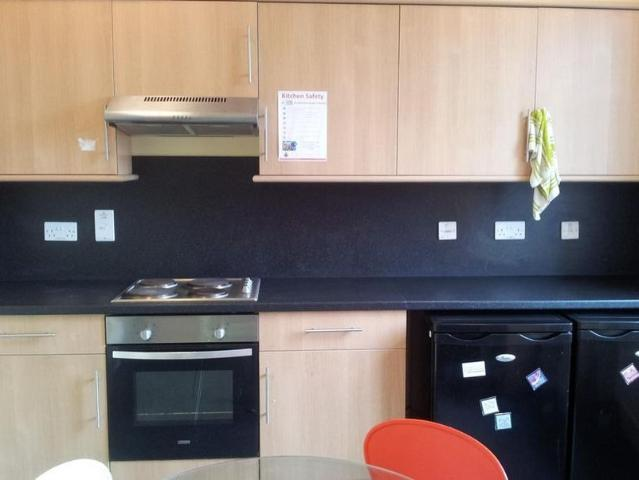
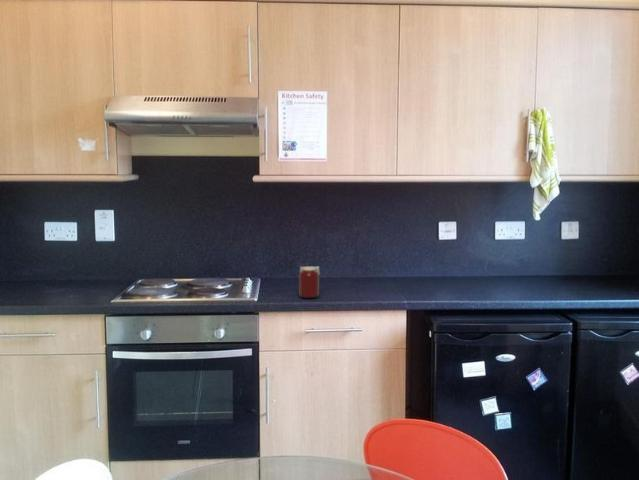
+ jar [298,265,321,299]
